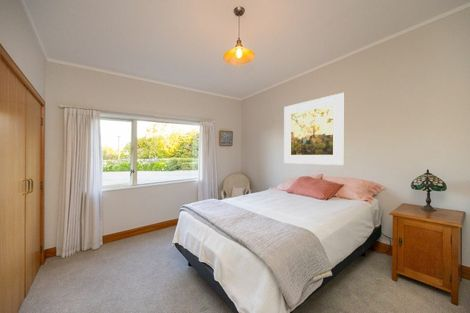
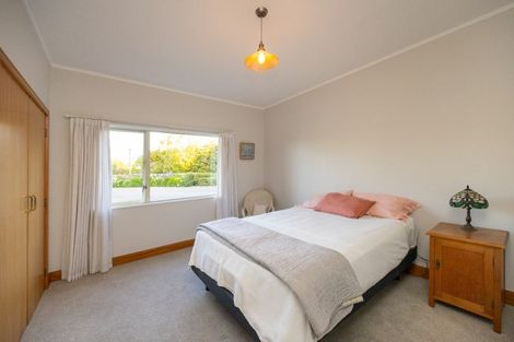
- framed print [283,92,345,166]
